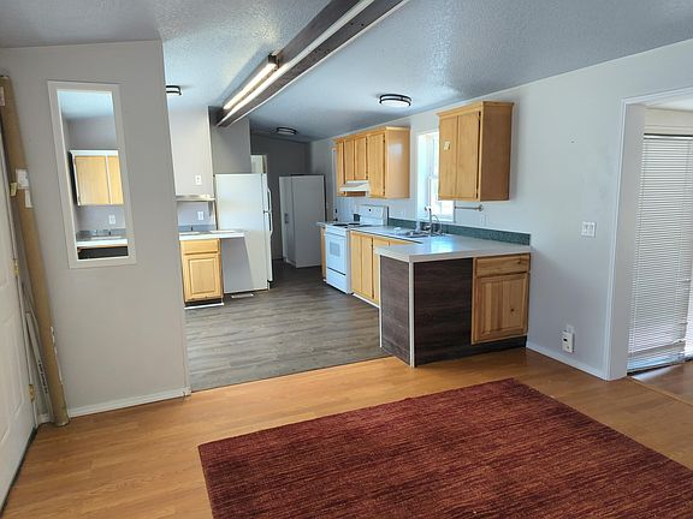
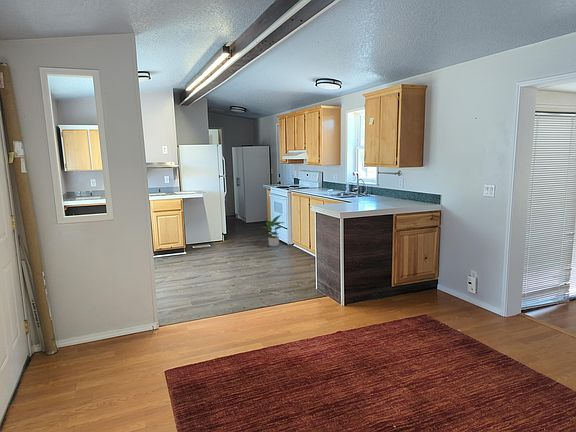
+ potted plant [261,214,285,248]
